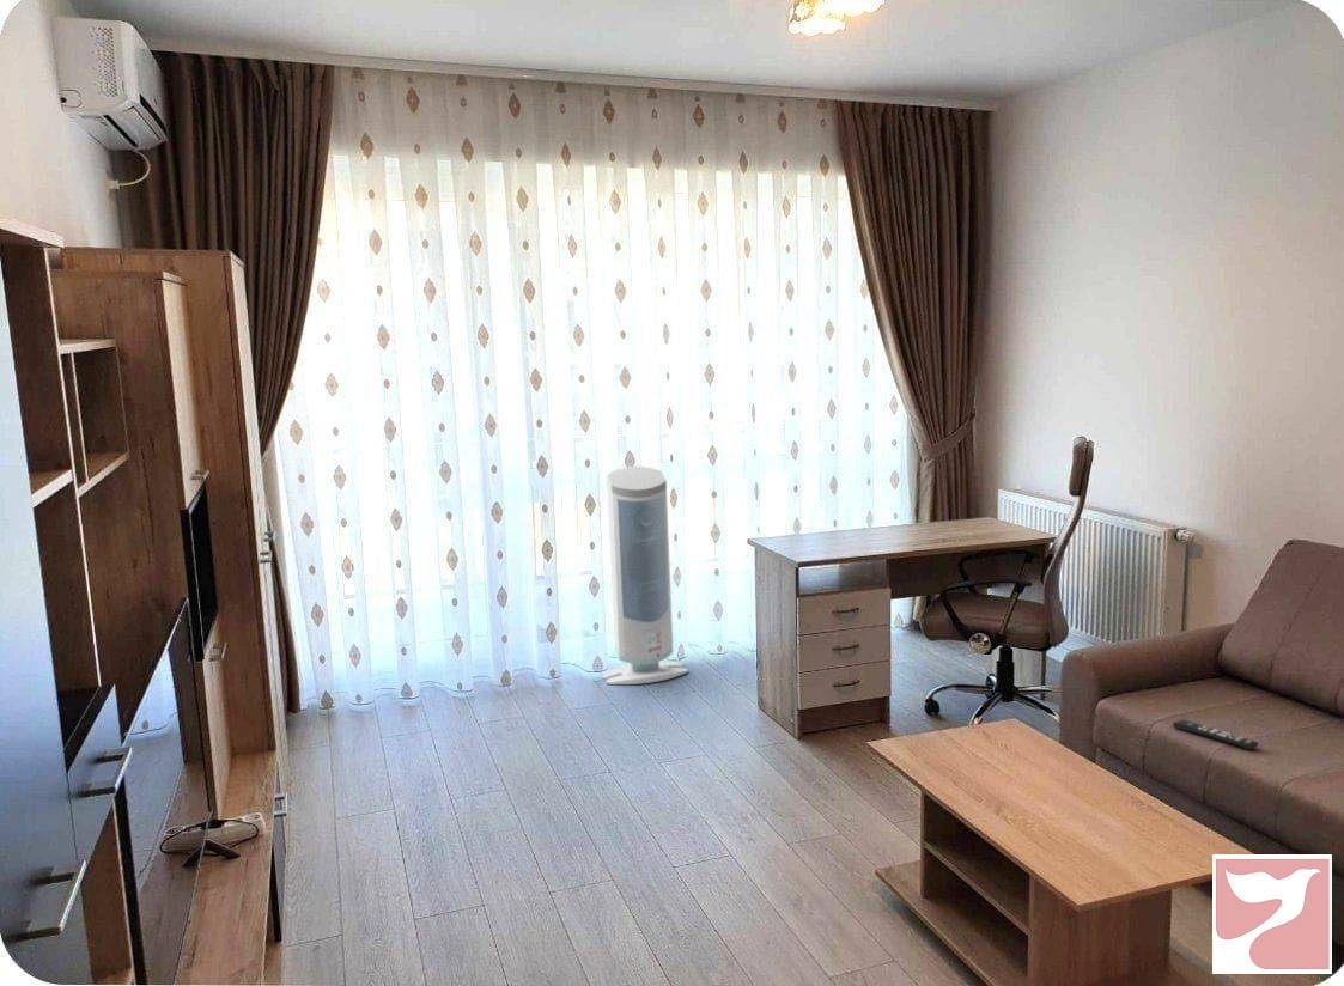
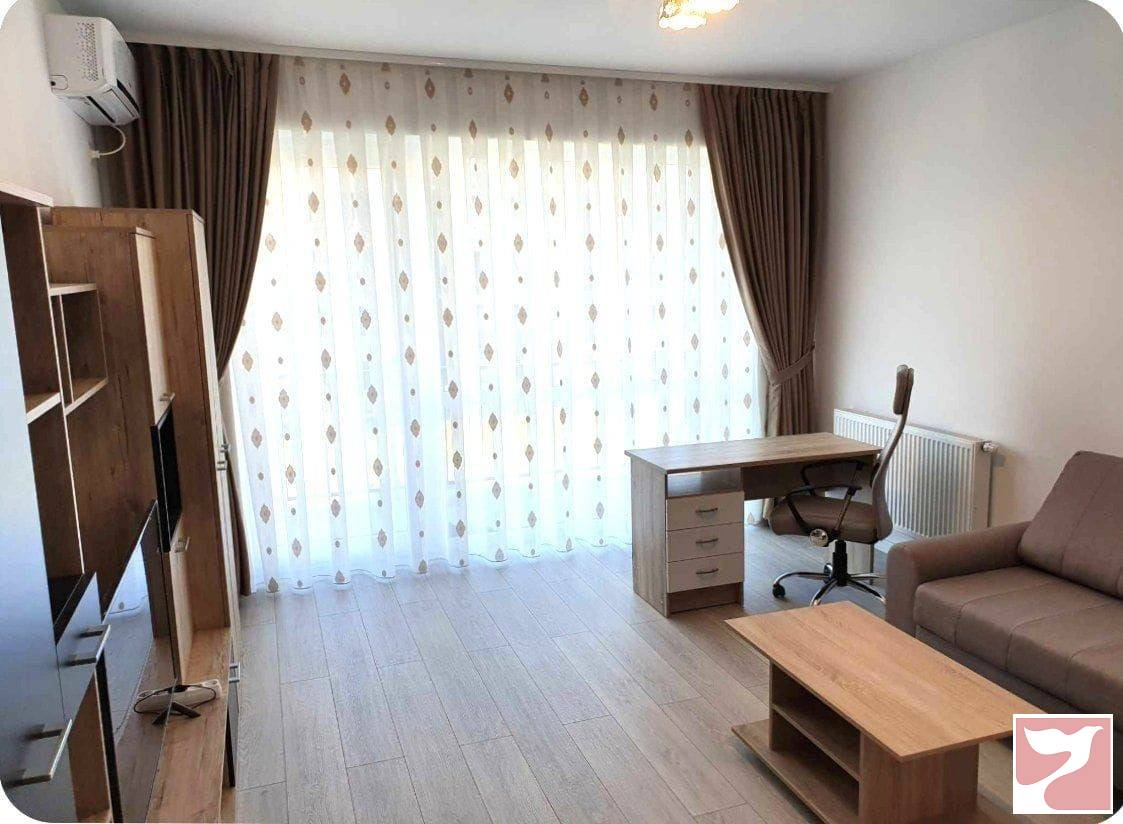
- remote control [1172,718,1259,751]
- air purifier [601,465,689,686]
